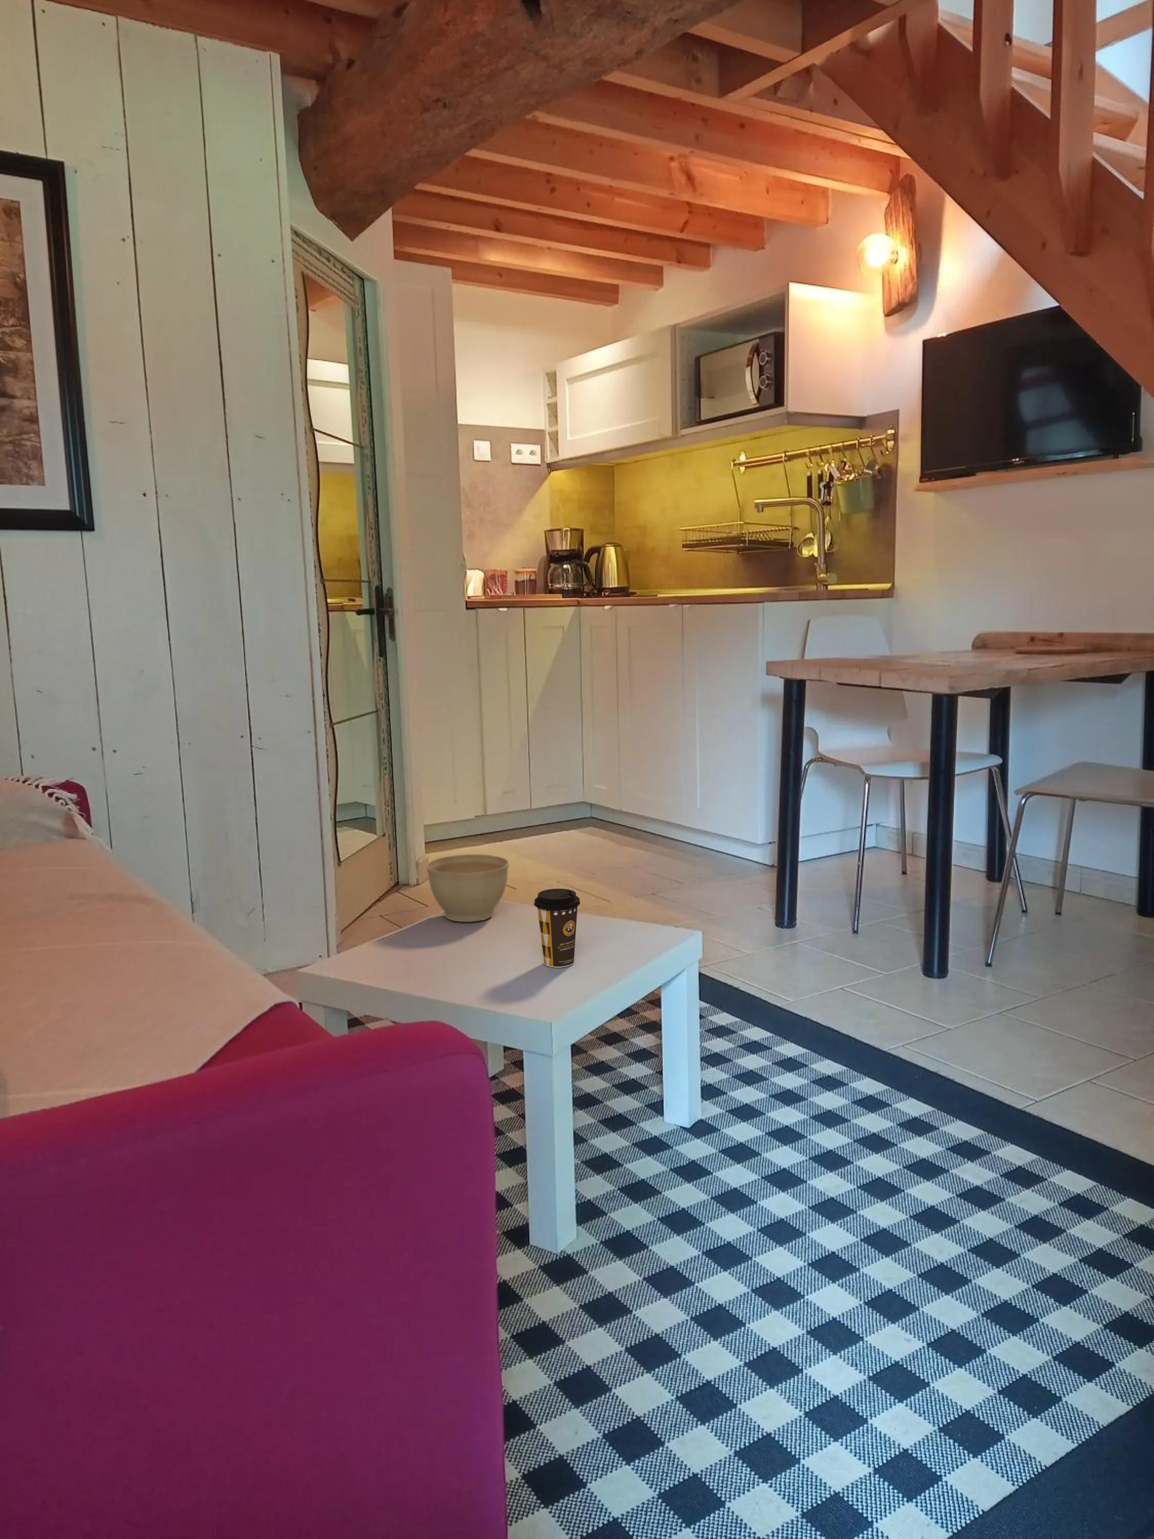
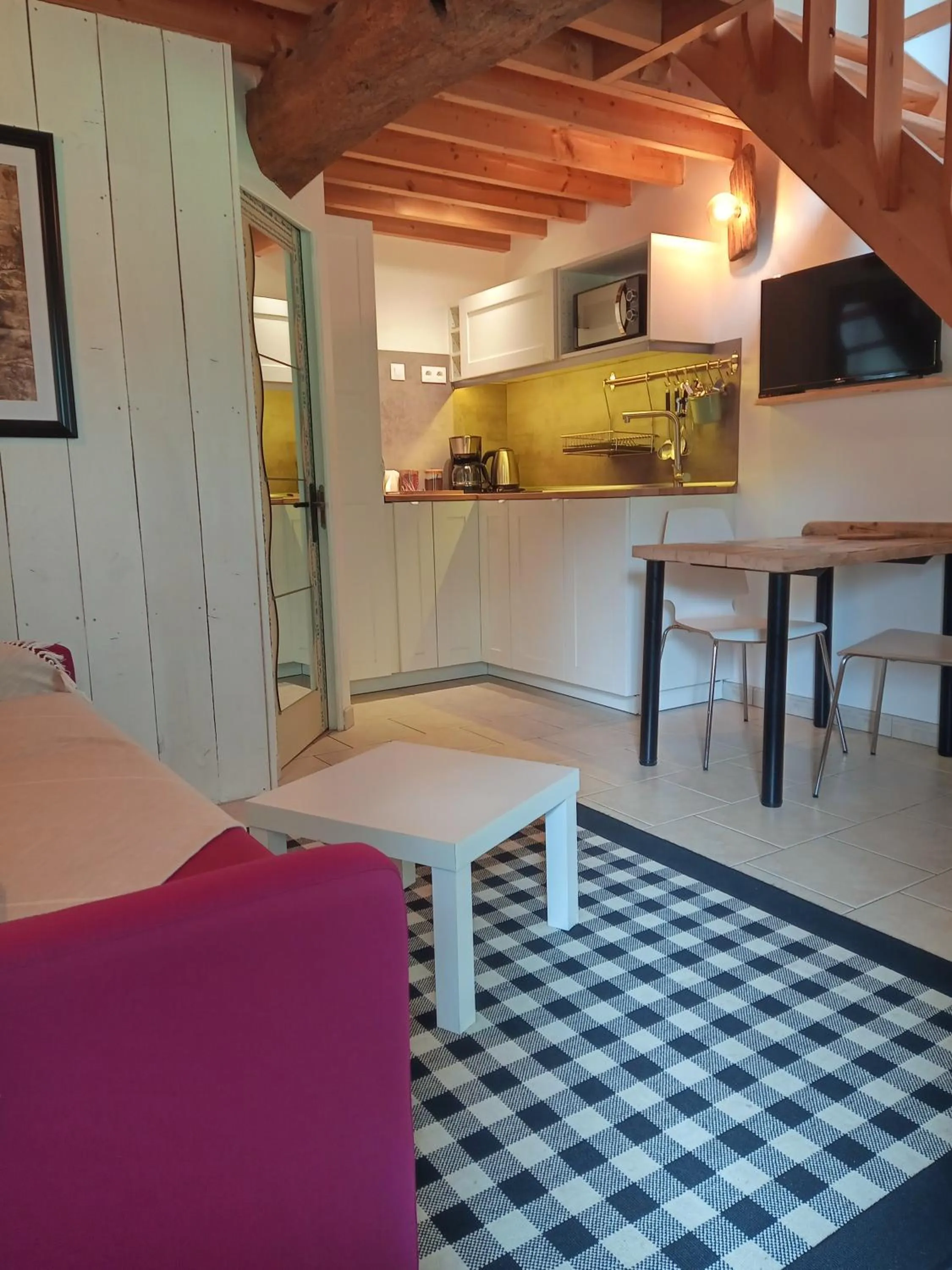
- planter bowl [427,853,509,922]
- coffee cup [533,888,581,968]
